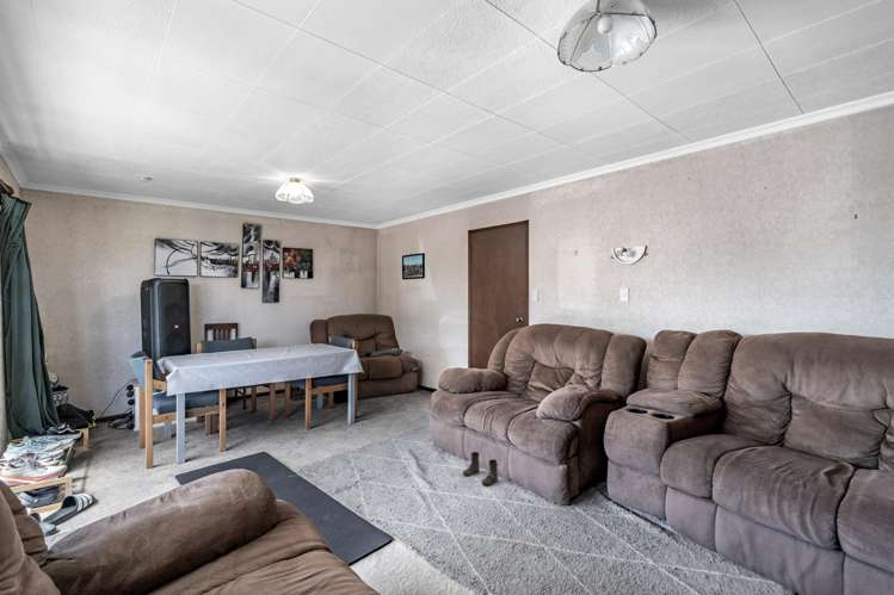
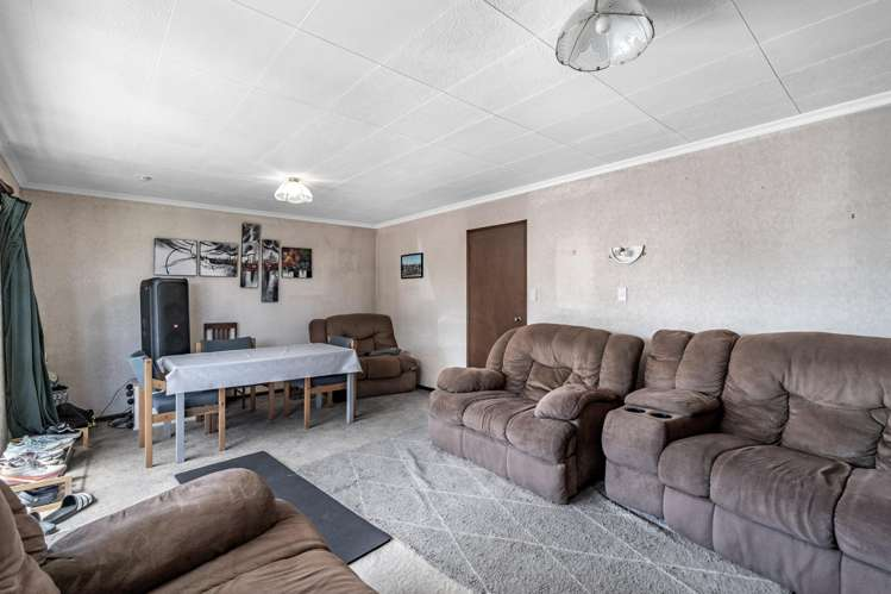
- boots [462,451,499,486]
